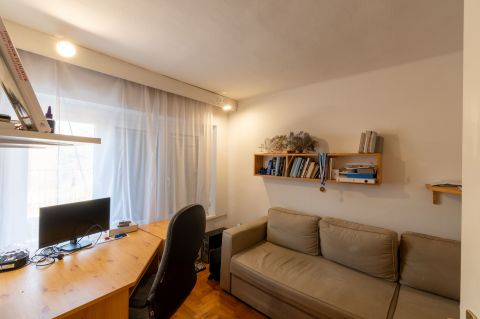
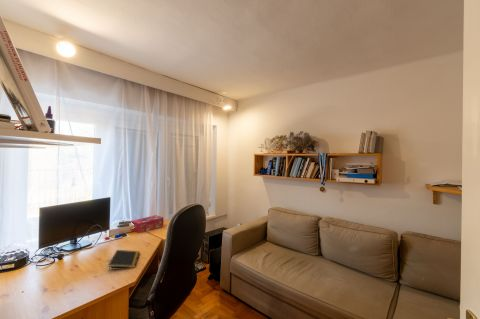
+ notepad [107,249,141,273]
+ tissue box [130,214,164,234]
